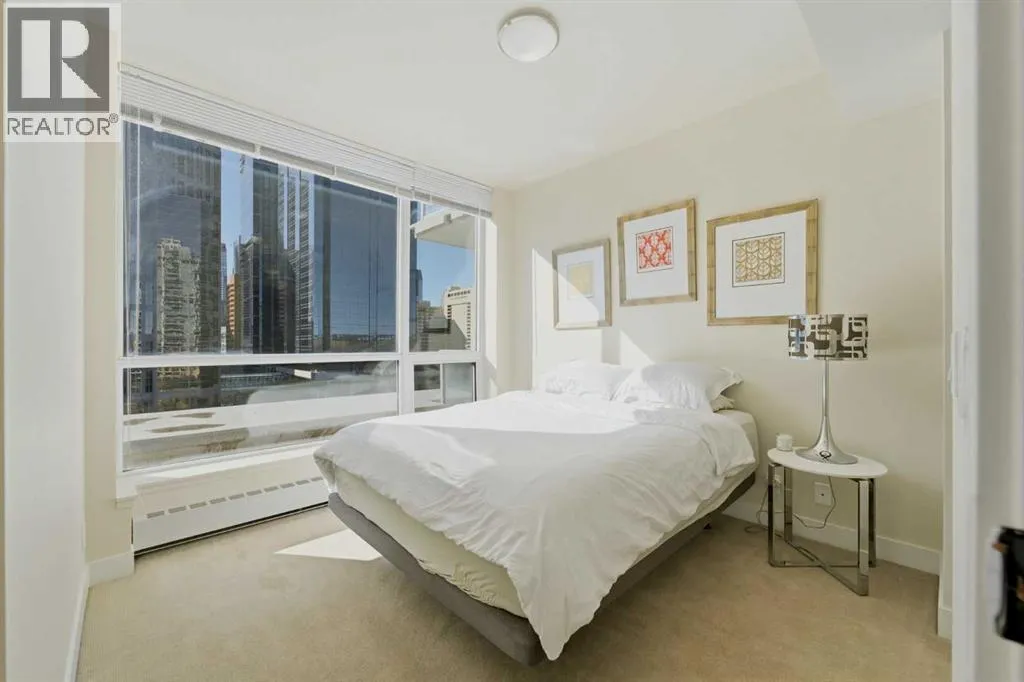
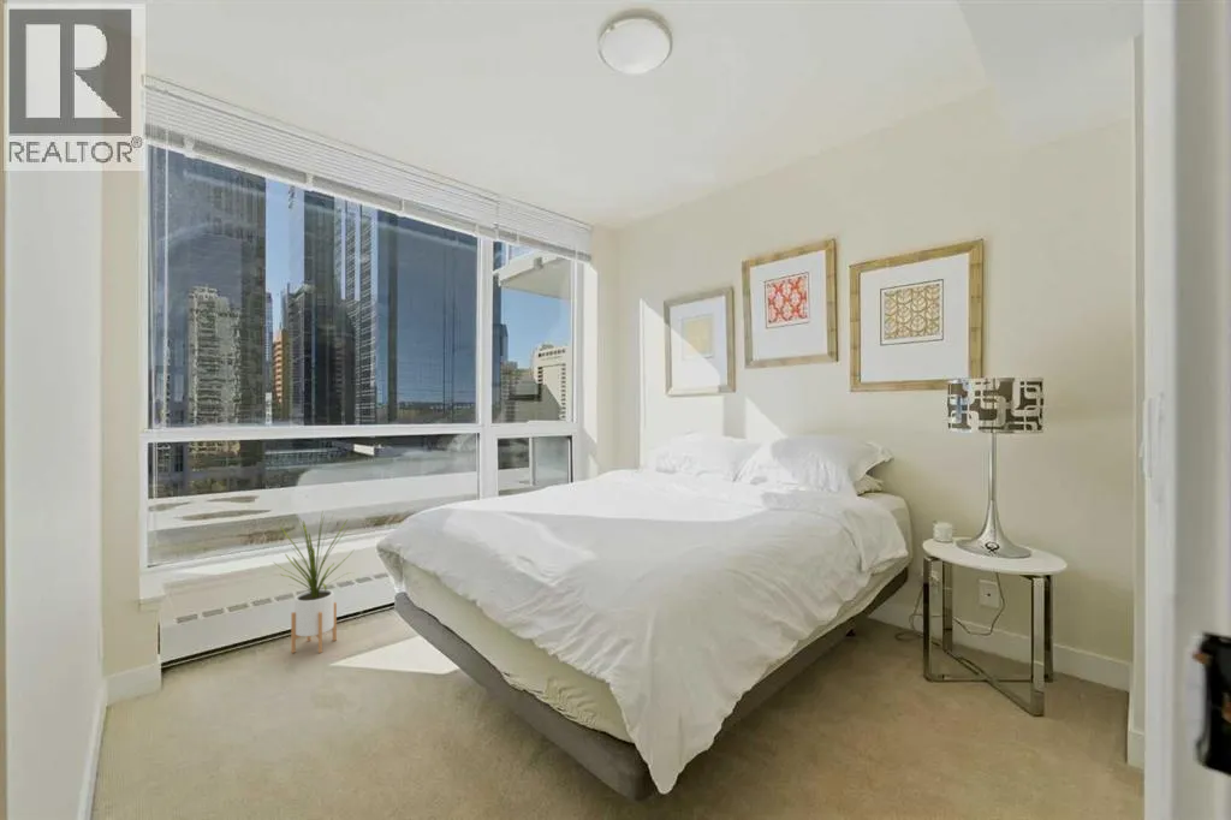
+ house plant [272,509,355,654]
